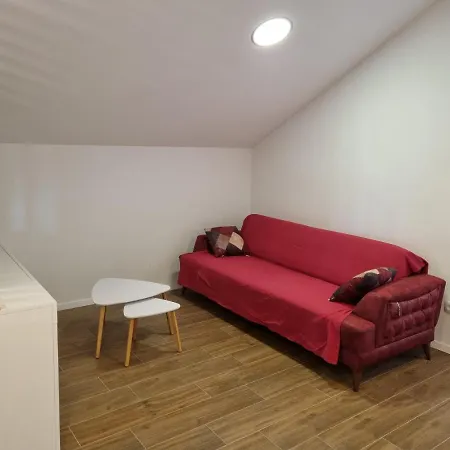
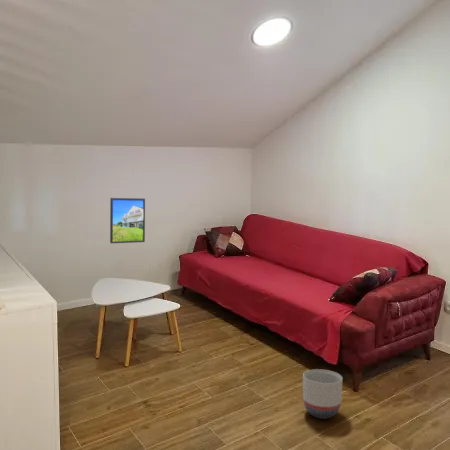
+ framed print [109,197,146,244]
+ planter [302,368,343,420]
